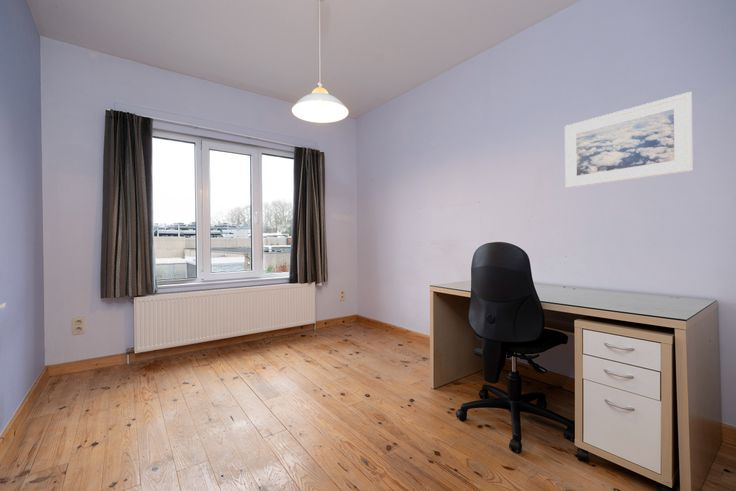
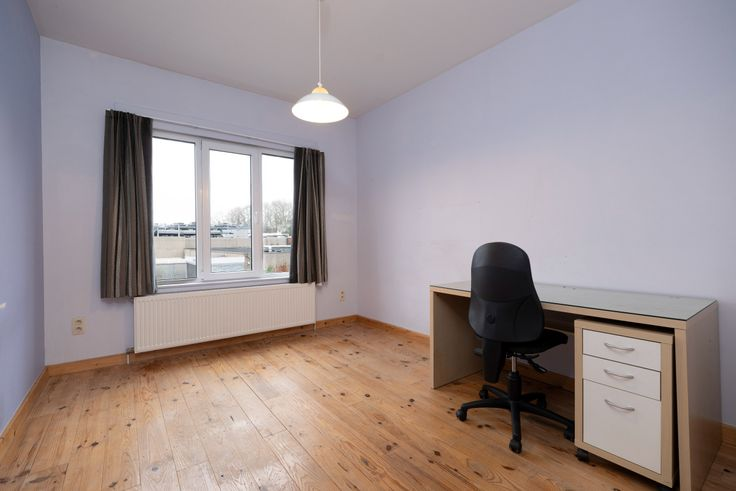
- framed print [564,91,693,189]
